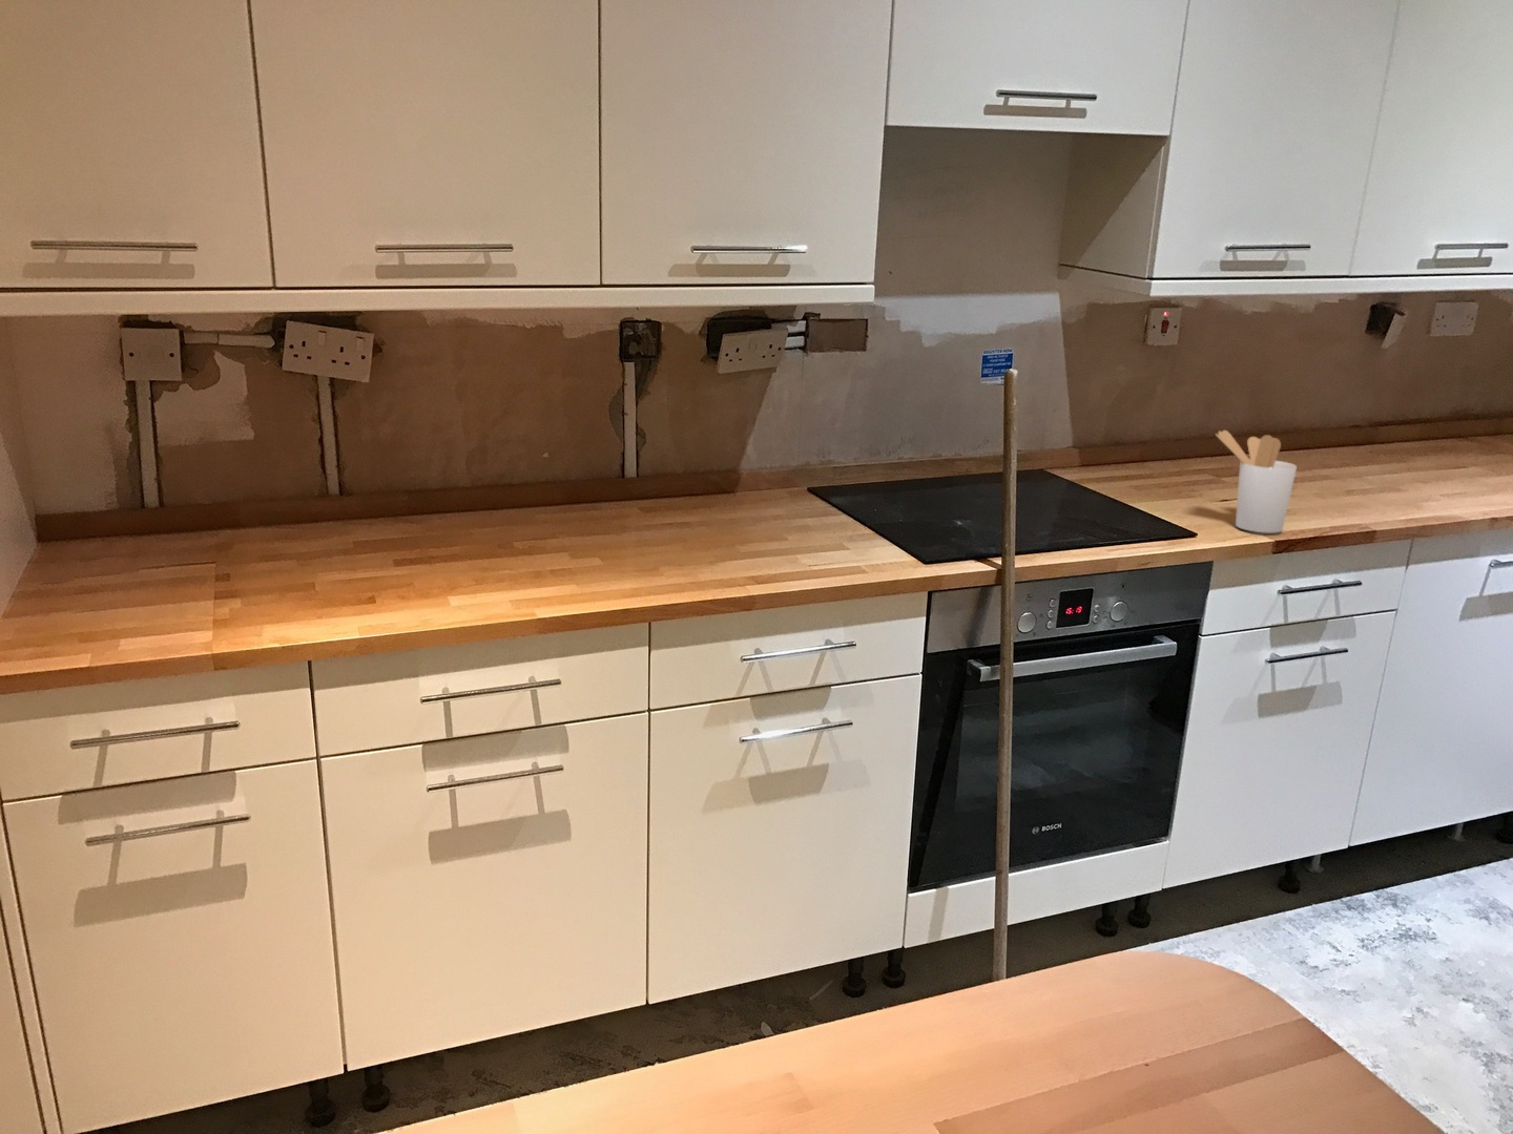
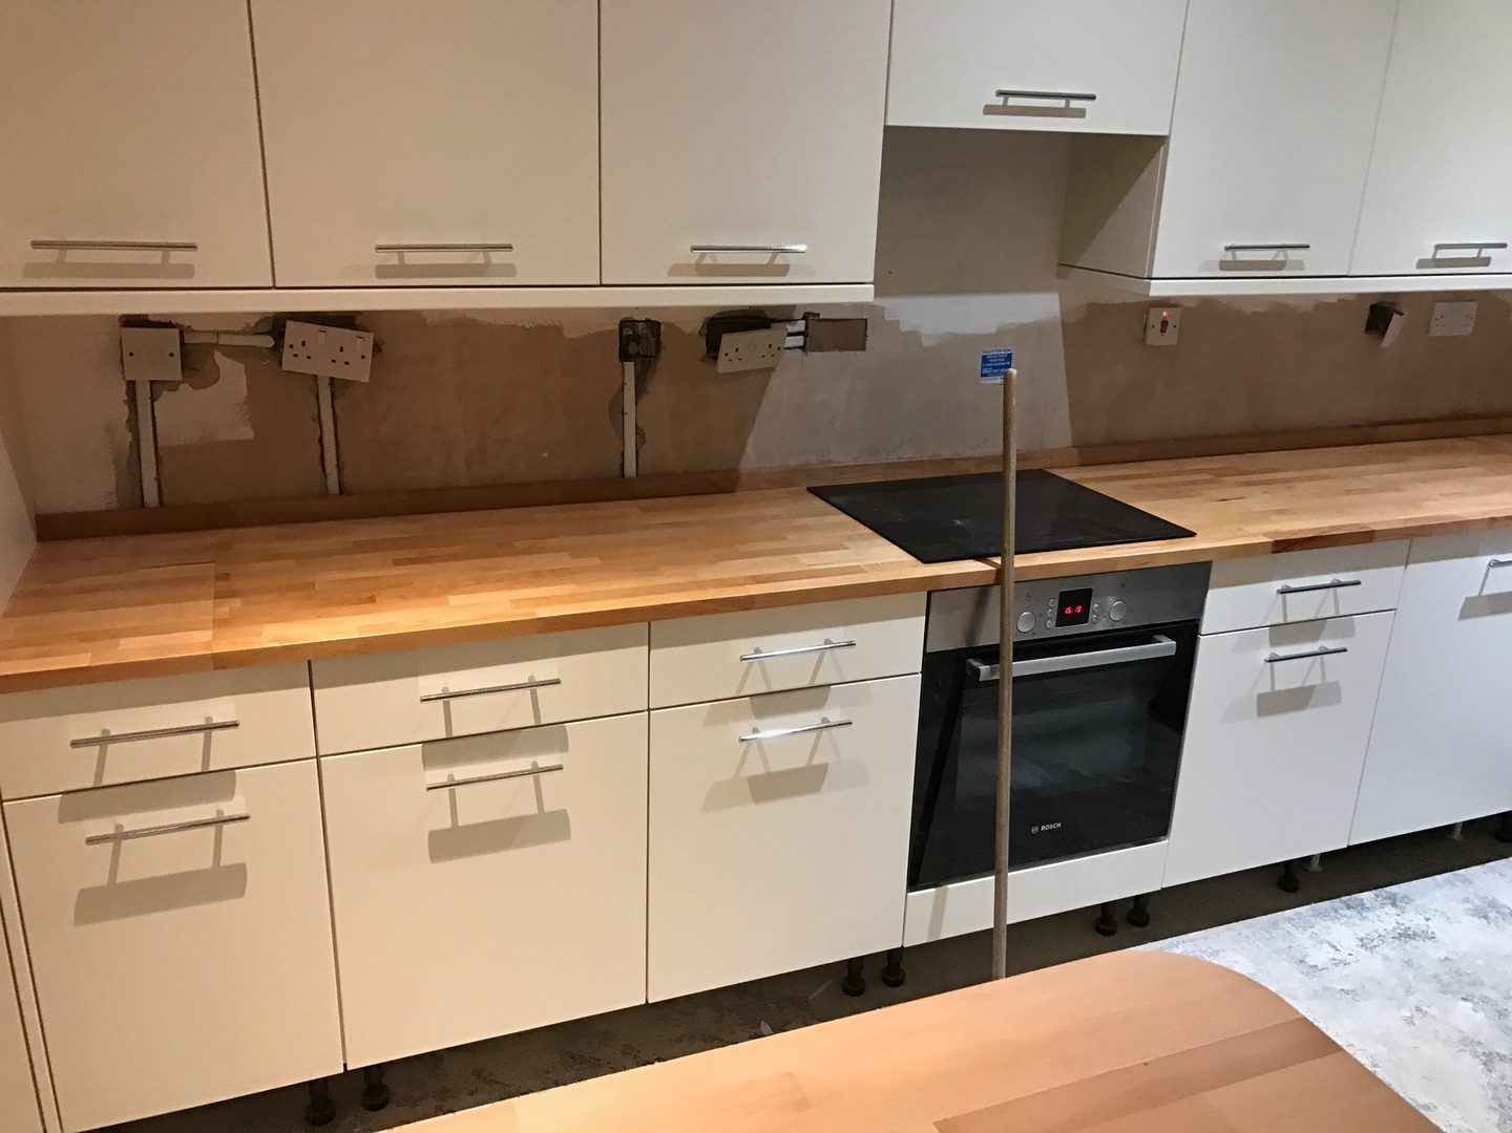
- utensil holder [1215,430,1297,535]
